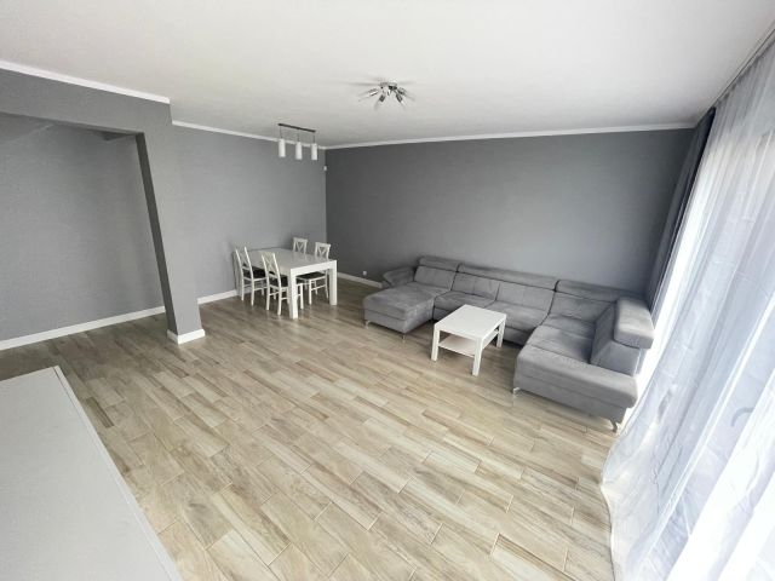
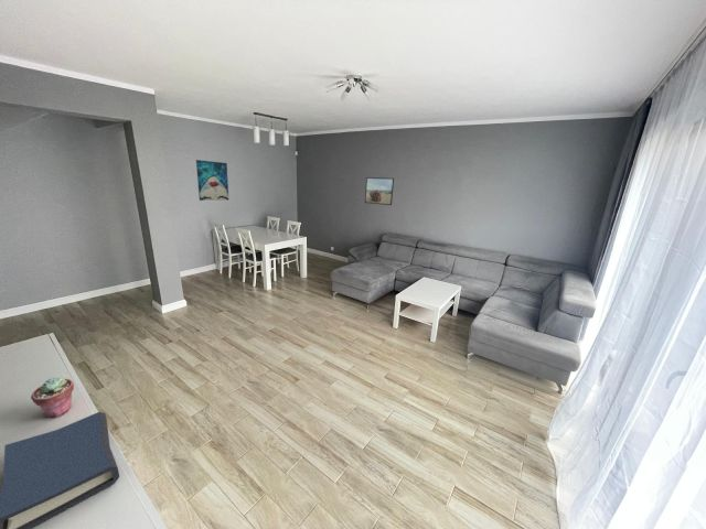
+ wall art [195,159,229,202]
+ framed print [364,176,395,206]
+ potted succulent [30,376,75,419]
+ hardback book [0,411,120,529]
